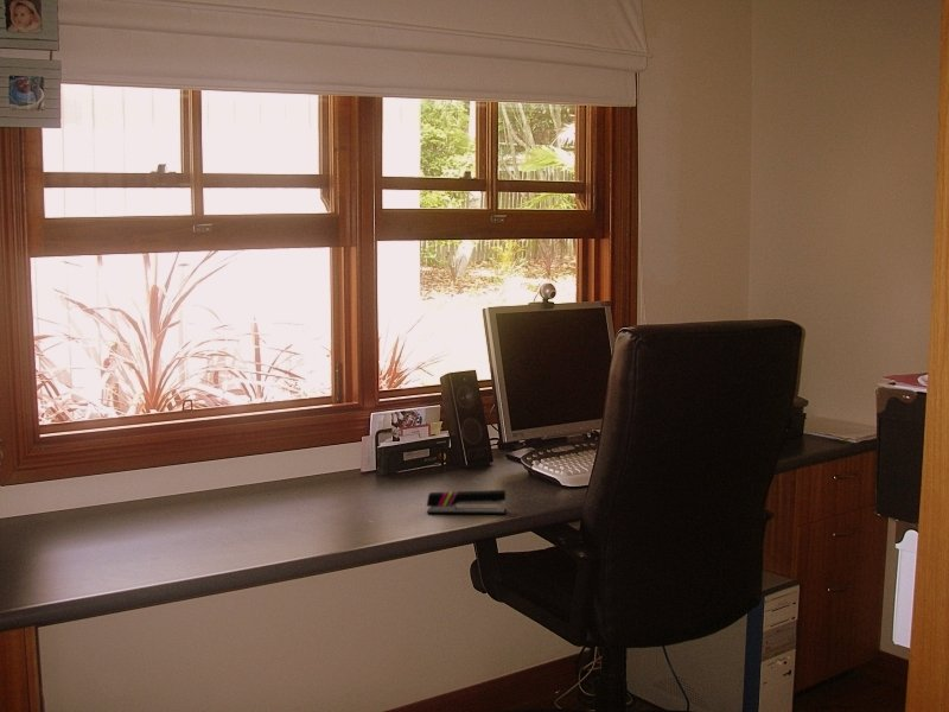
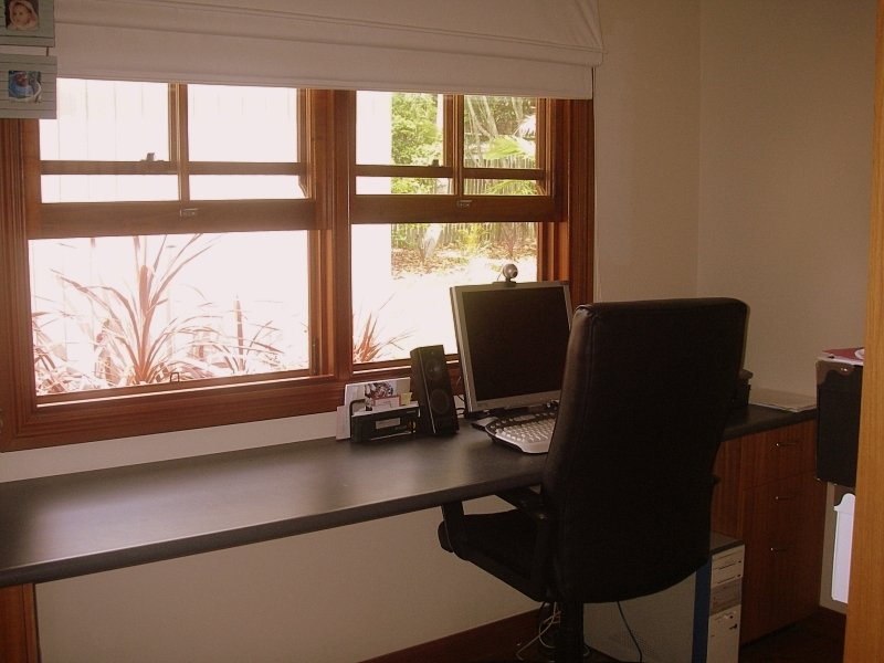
- stapler [426,489,508,515]
